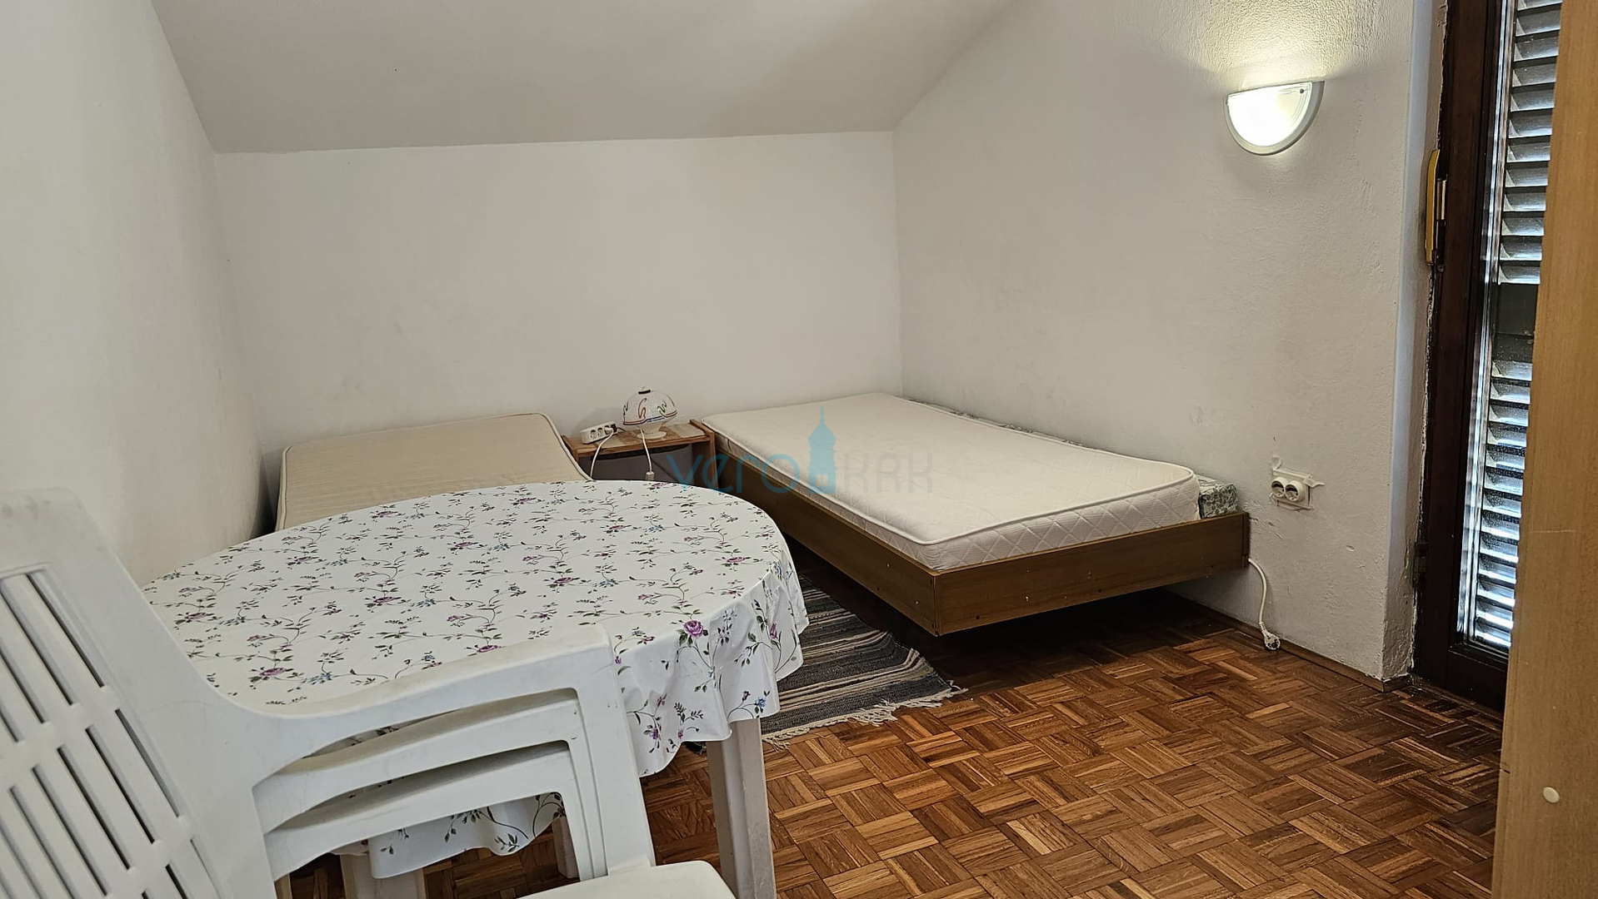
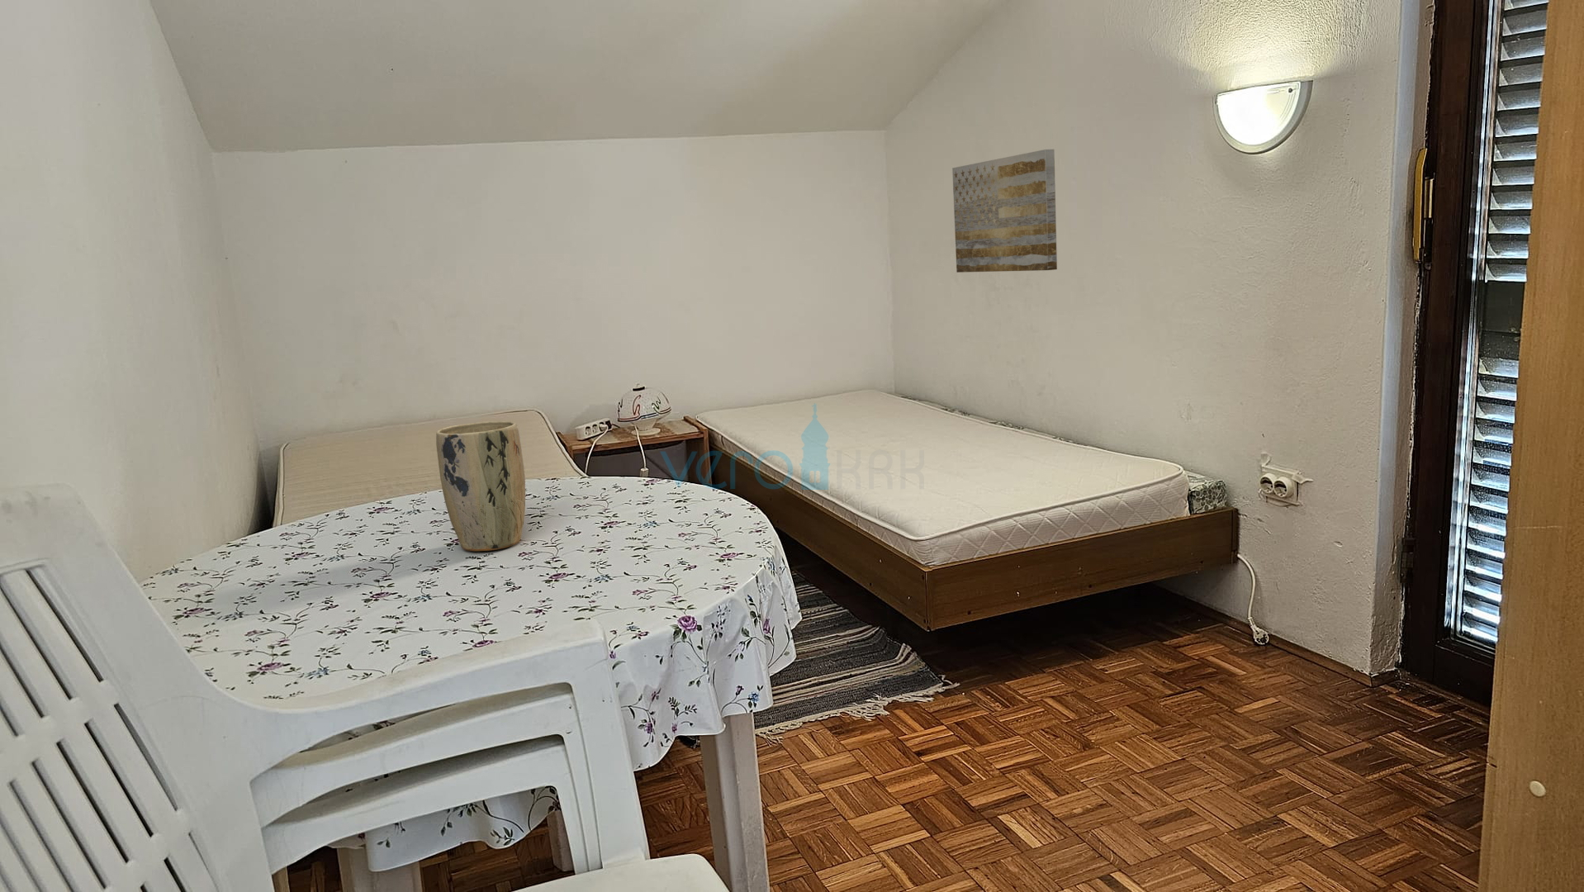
+ wall art [952,149,1057,273]
+ plant pot [435,420,527,552]
